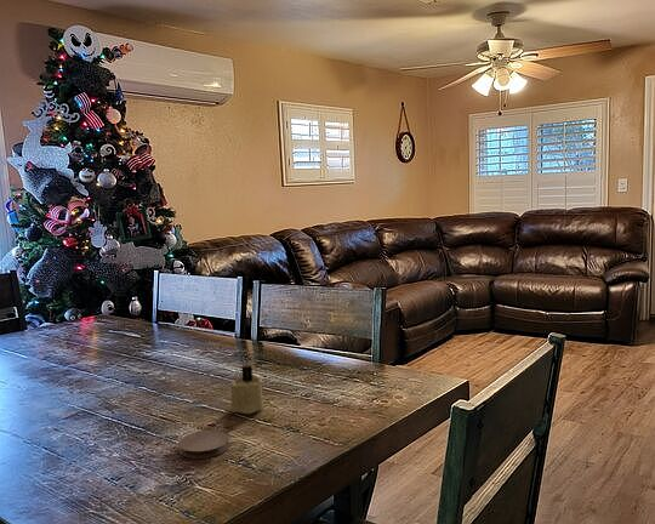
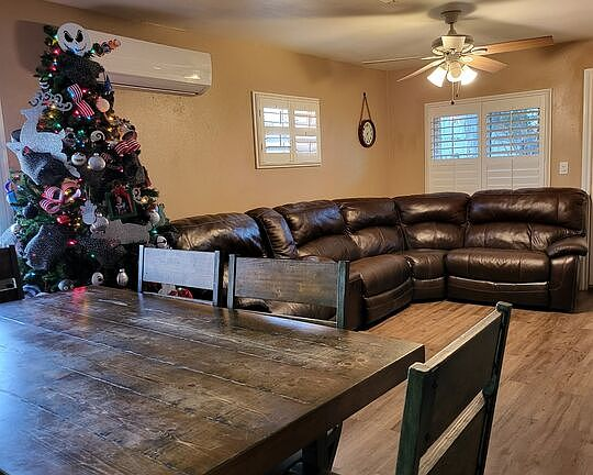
- candle [228,365,264,415]
- coaster [177,429,230,460]
